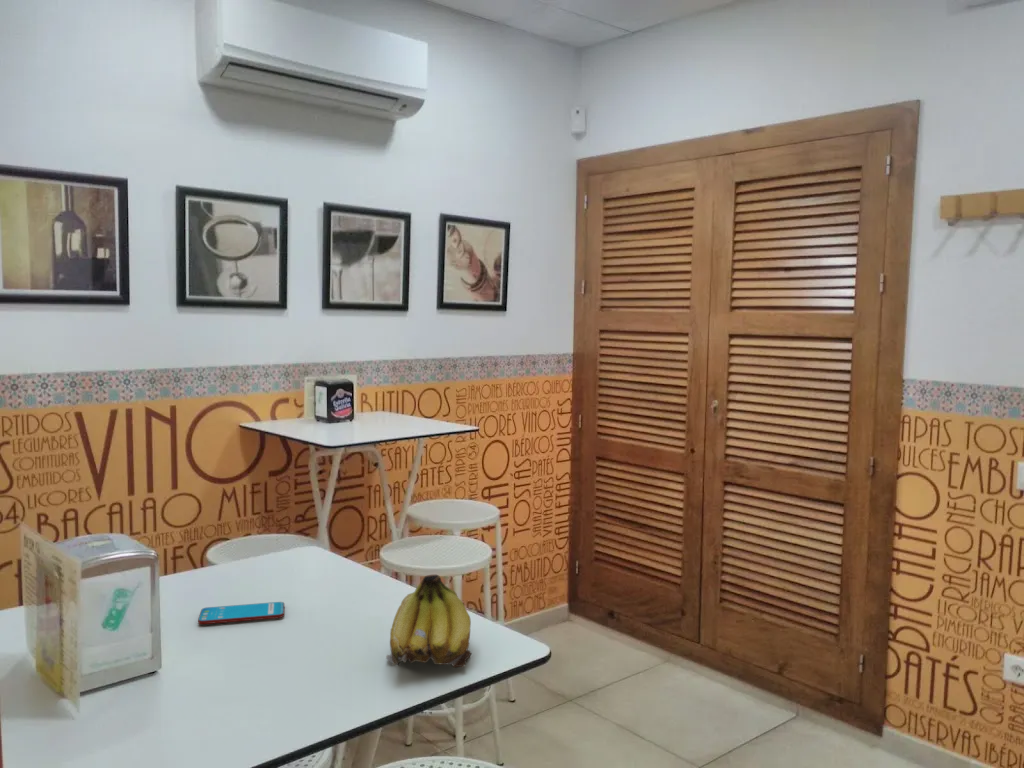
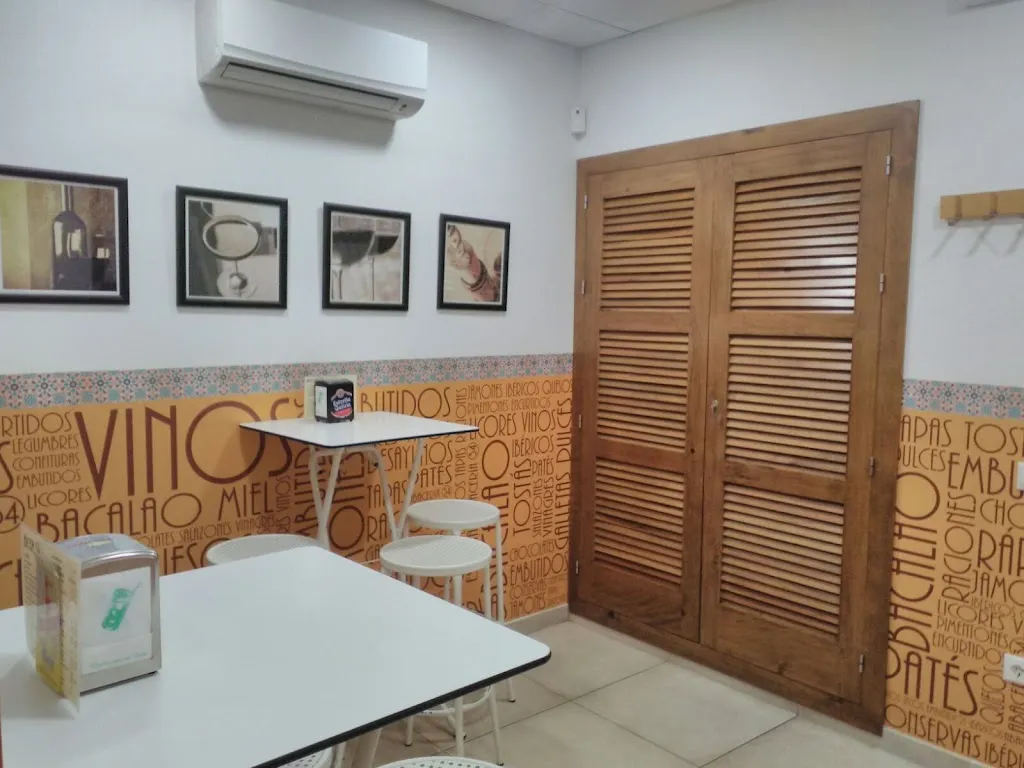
- fruit [385,574,472,669]
- smartphone [197,601,285,625]
